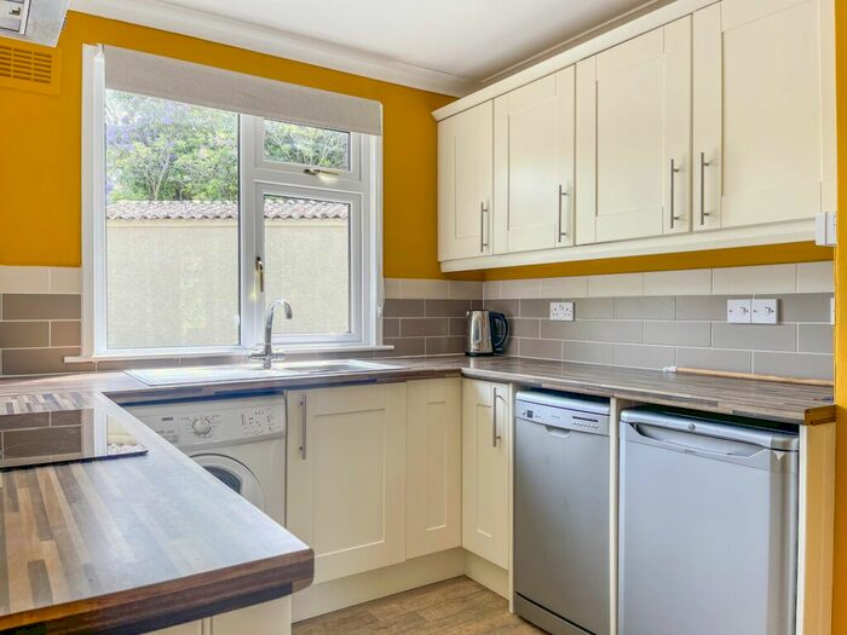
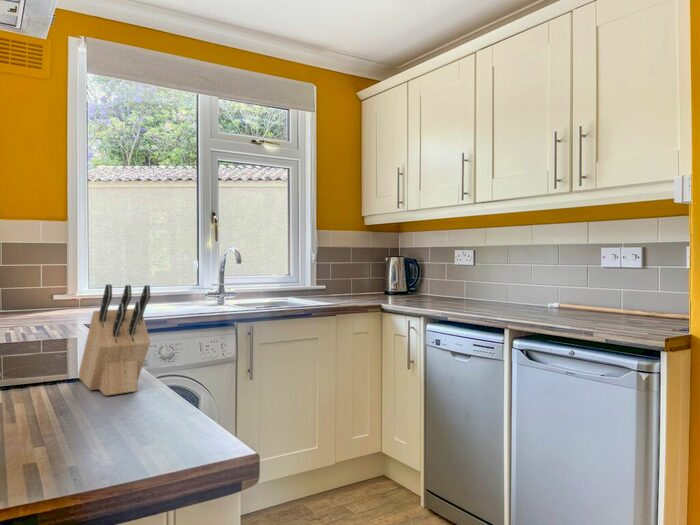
+ knife block [77,283,151,397]
